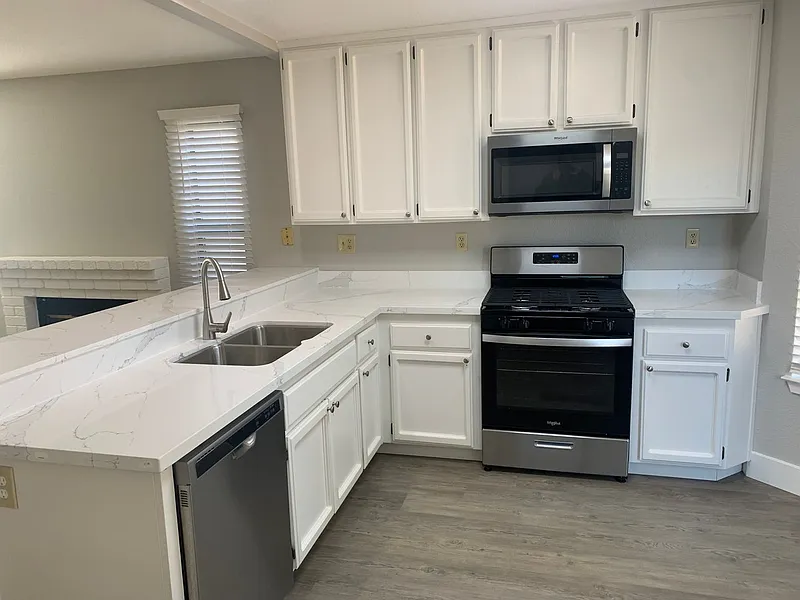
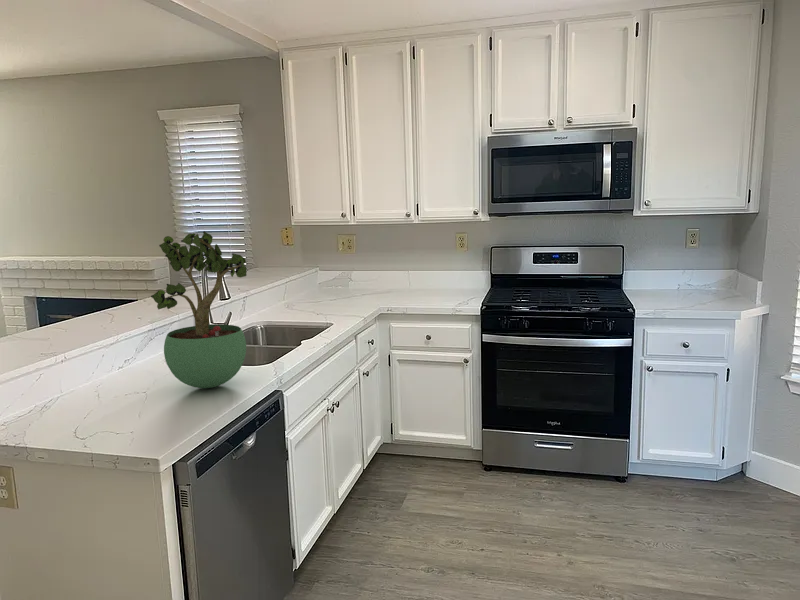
+ potted plant [150,230,249,389]
